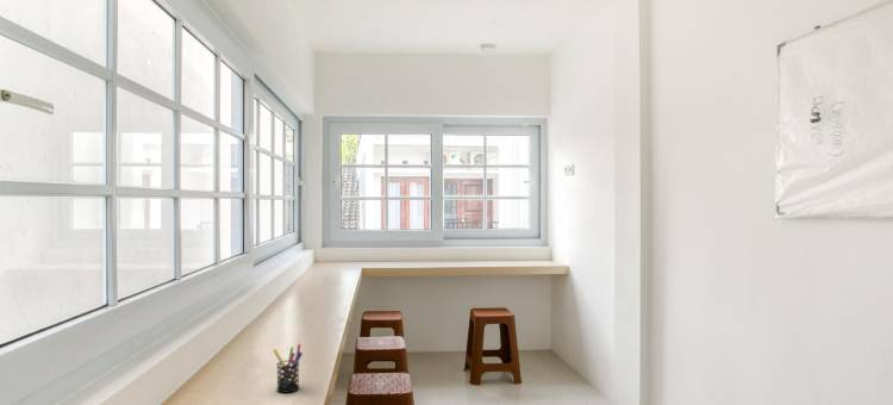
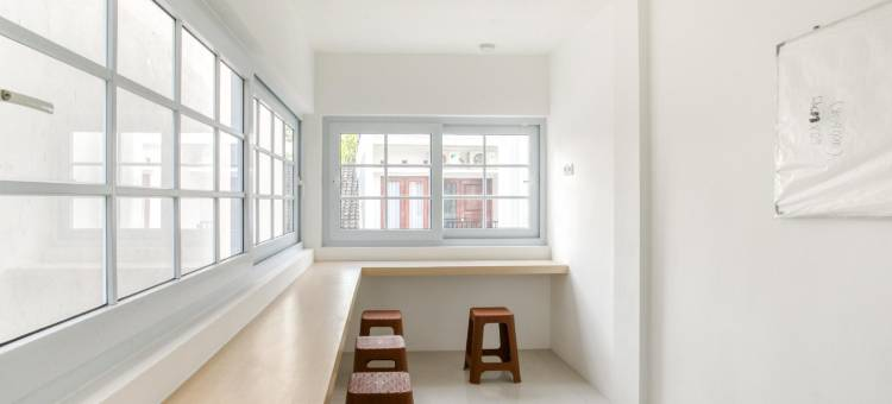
- pen holder [271,343,304,394]
